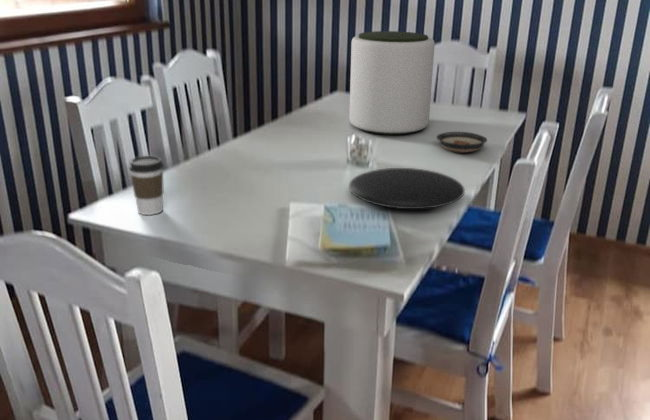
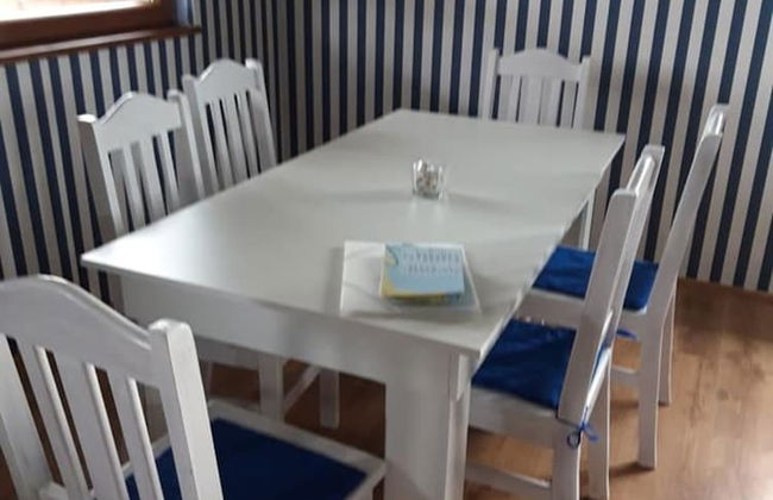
- saucer [436,131,488,154]
- plate [348,167,466,210]
- plant pot [348,30,436,136]
- coffee cup [128,155,165,216]
